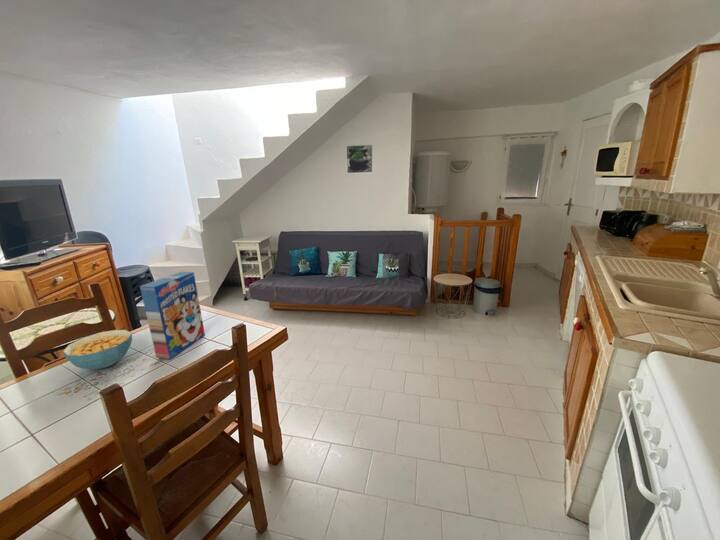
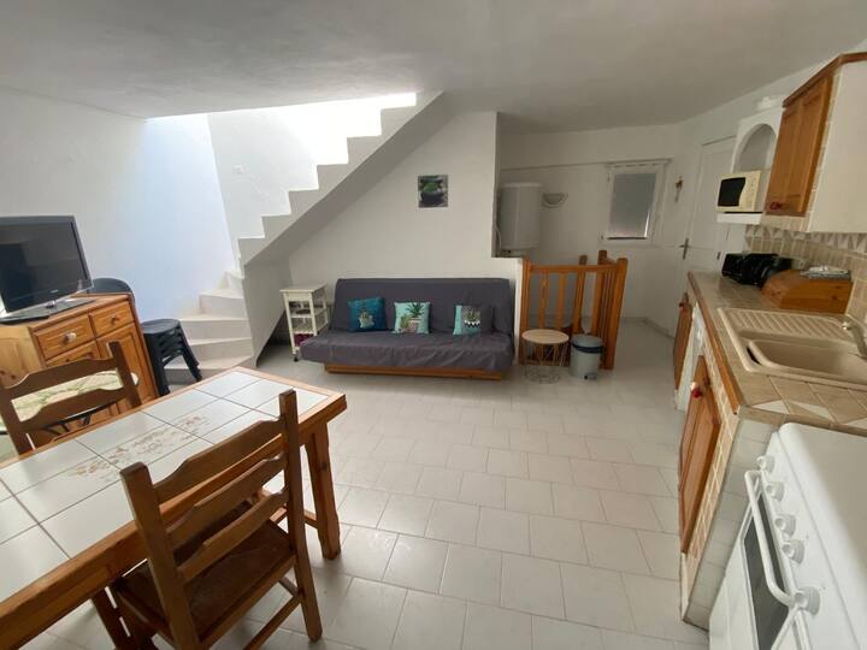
- cereal box [139,271,206,360]
- cereal bowl [62,329,133,370]
